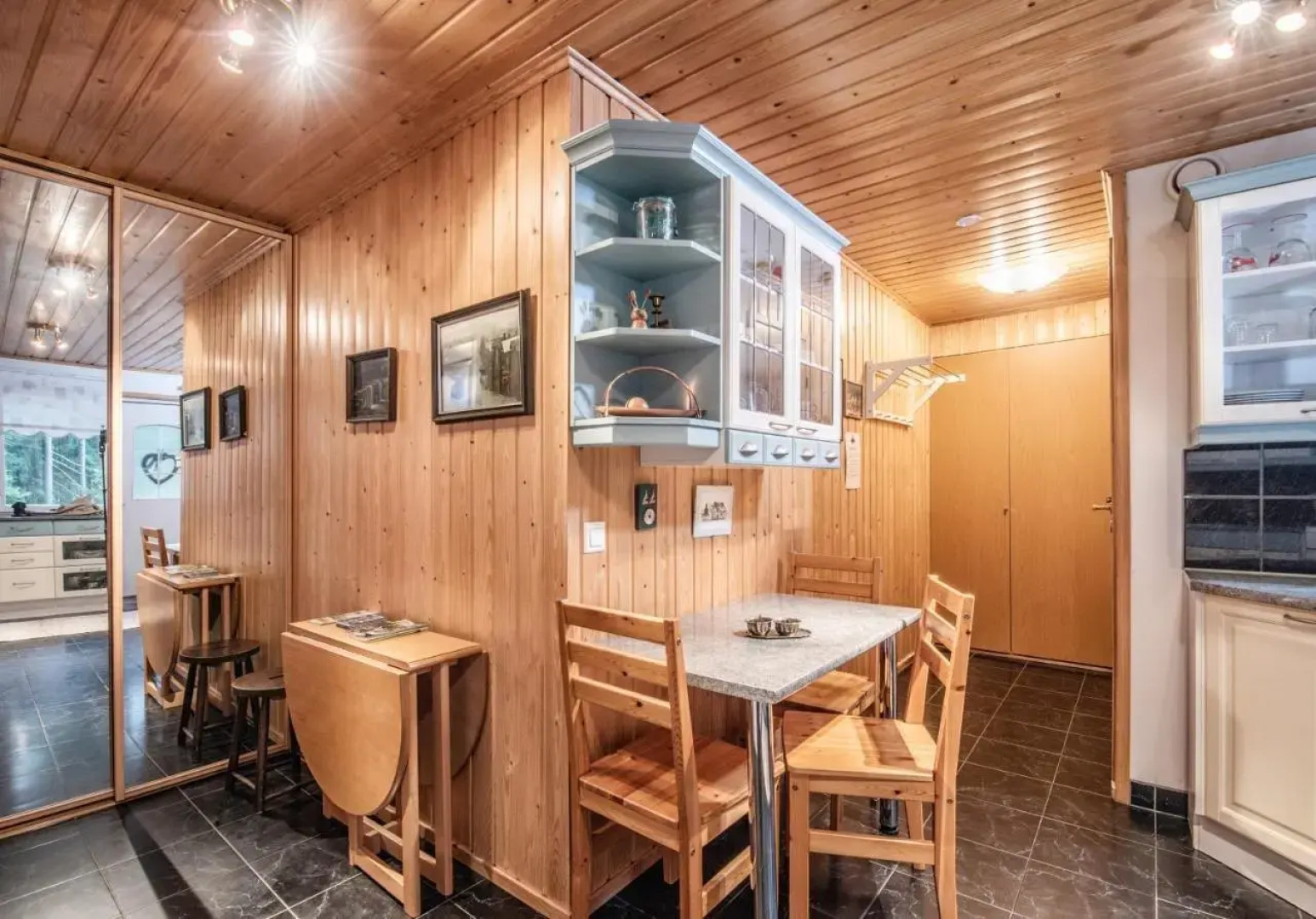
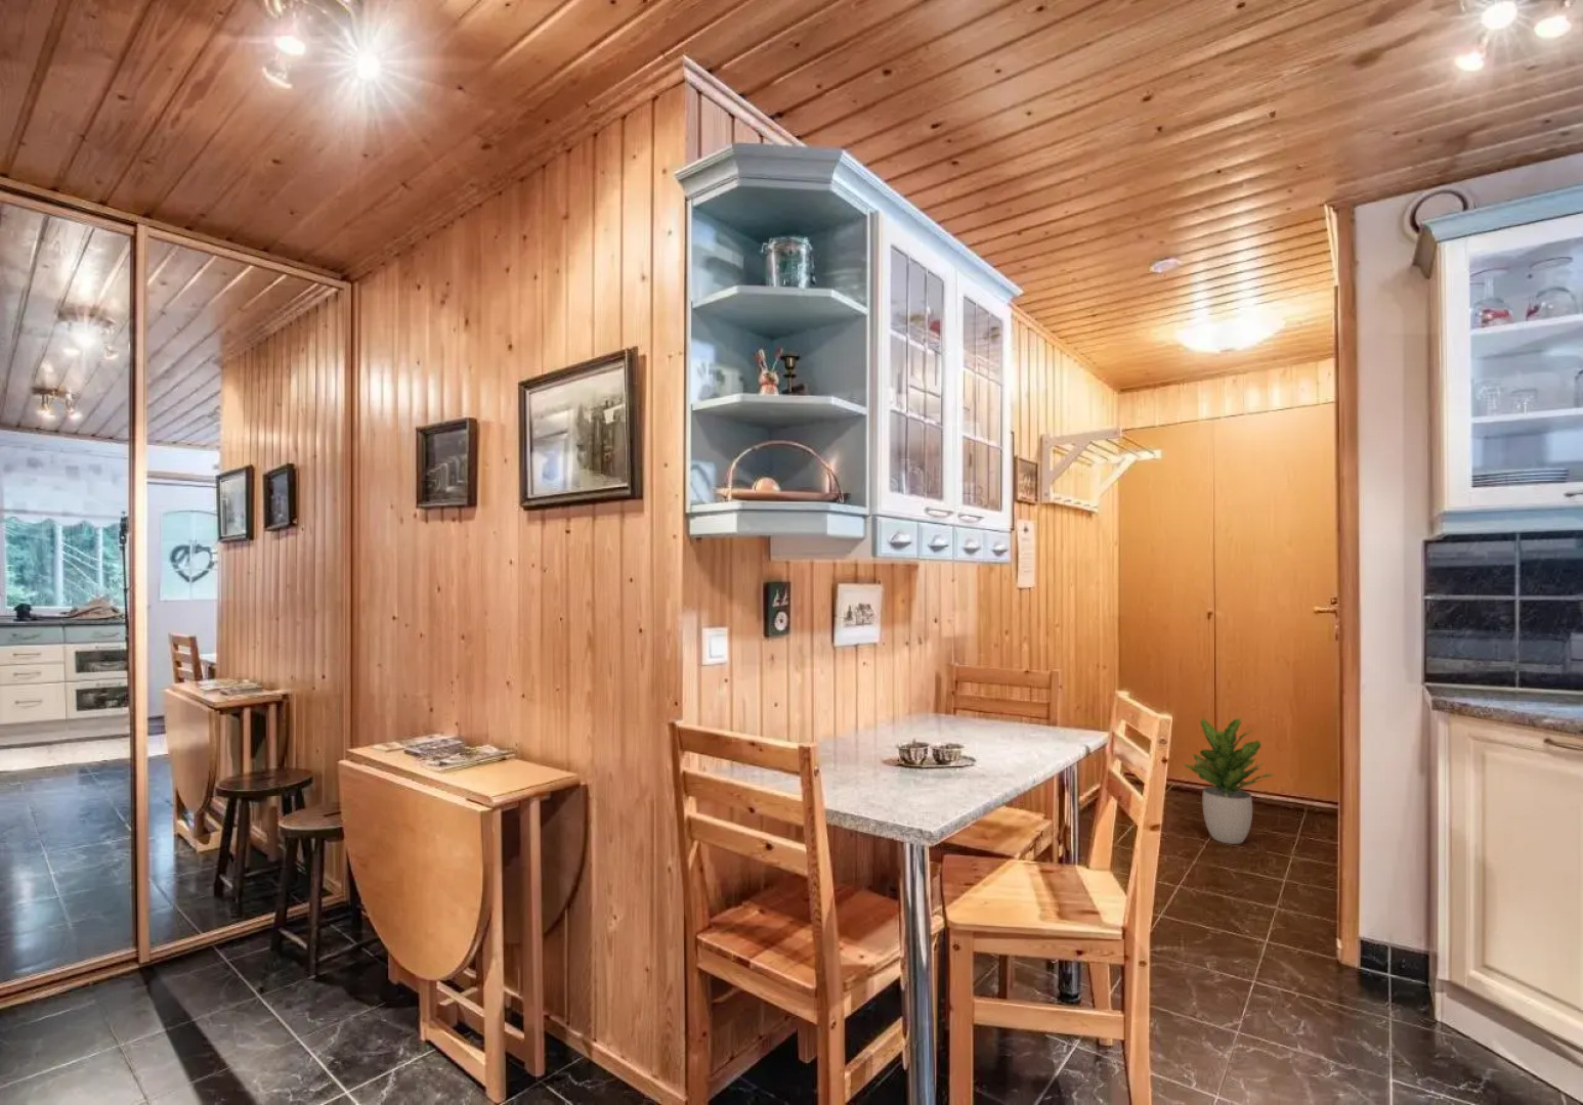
+ potted plant [1181,717,1276,845]
